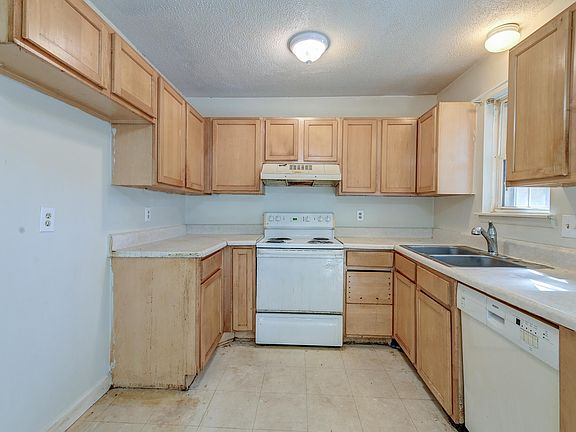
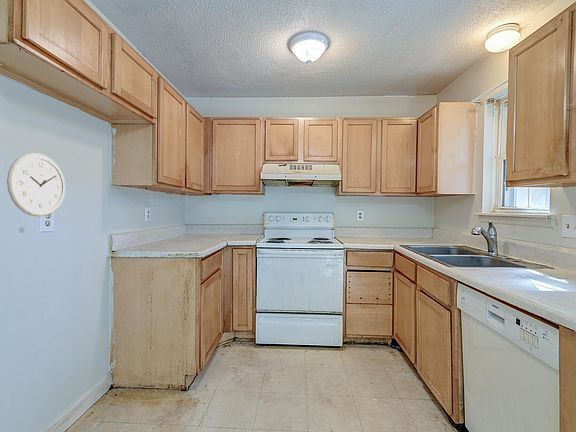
+ wall clock [6,152,66,218]
